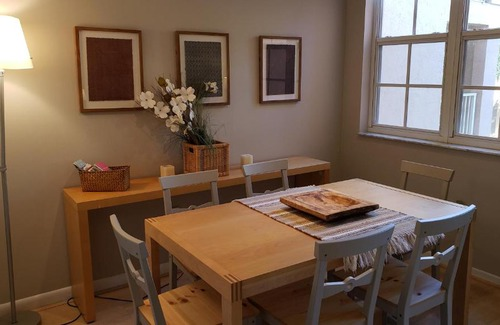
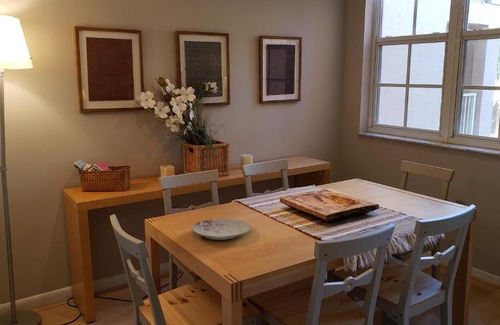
+ plate [191,218,252,241]
